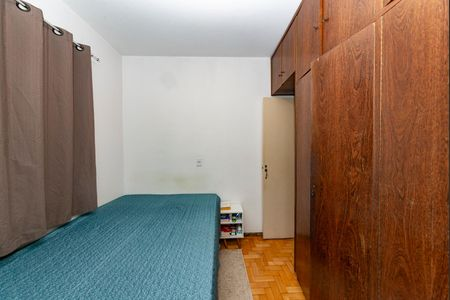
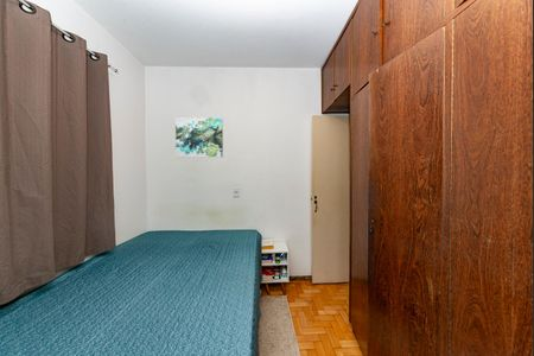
+ wall art [174,116,224,159]
